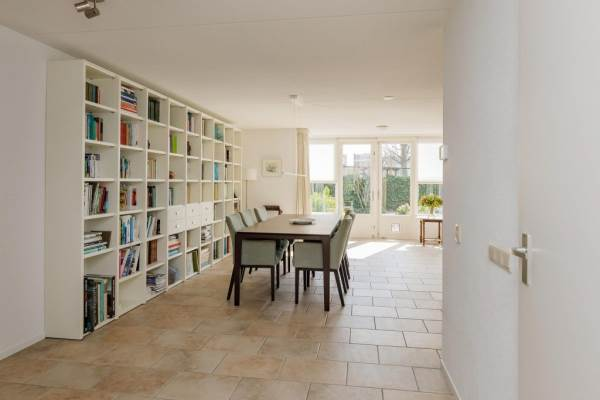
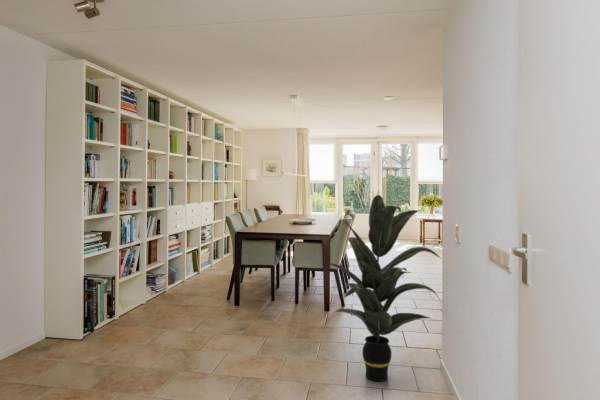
+ indoor plant [326,194,443,382]
